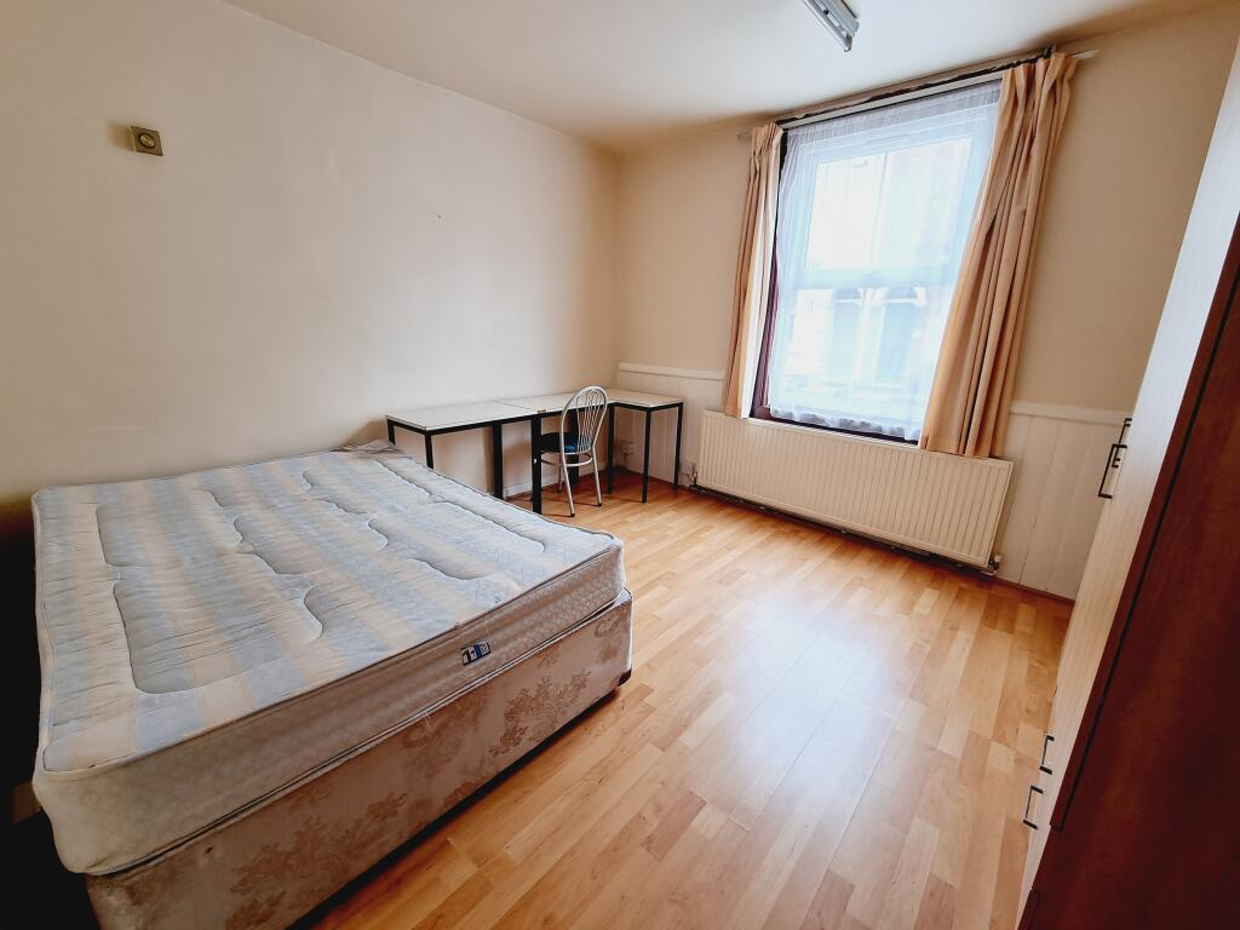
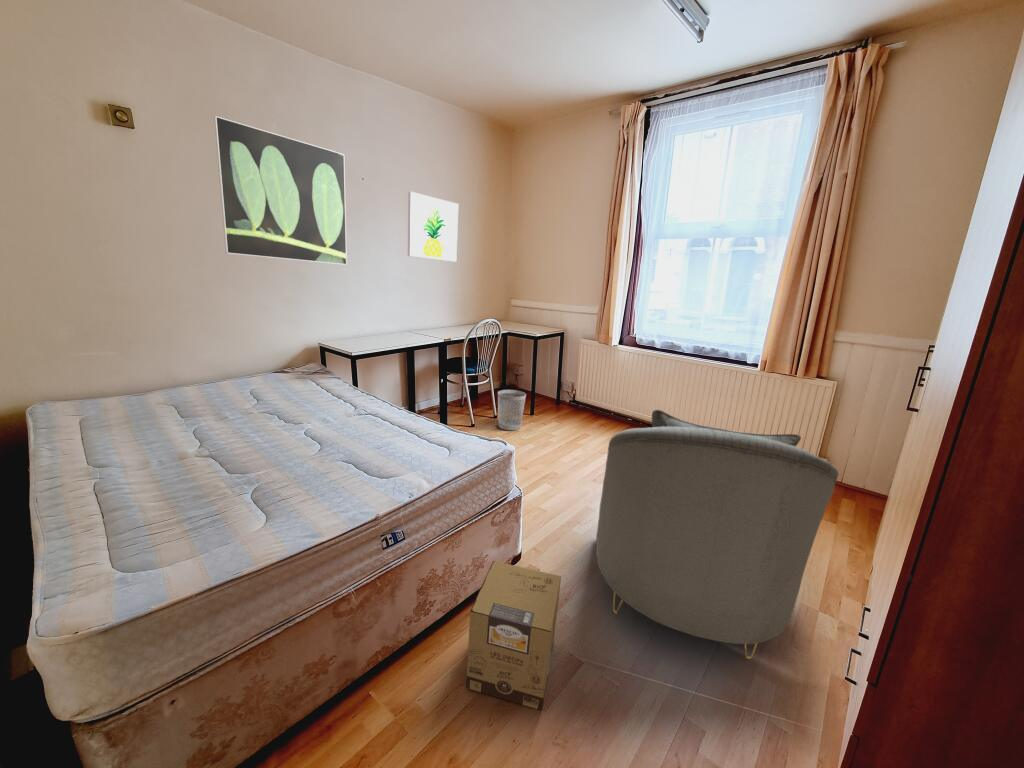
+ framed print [213,115,348,266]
+ armchair [595,409,839,660]
+ wastebasket [497,389,527,431]
+ wall art [407,191,459,263]
+ cardboard box [465,560,562,711]
